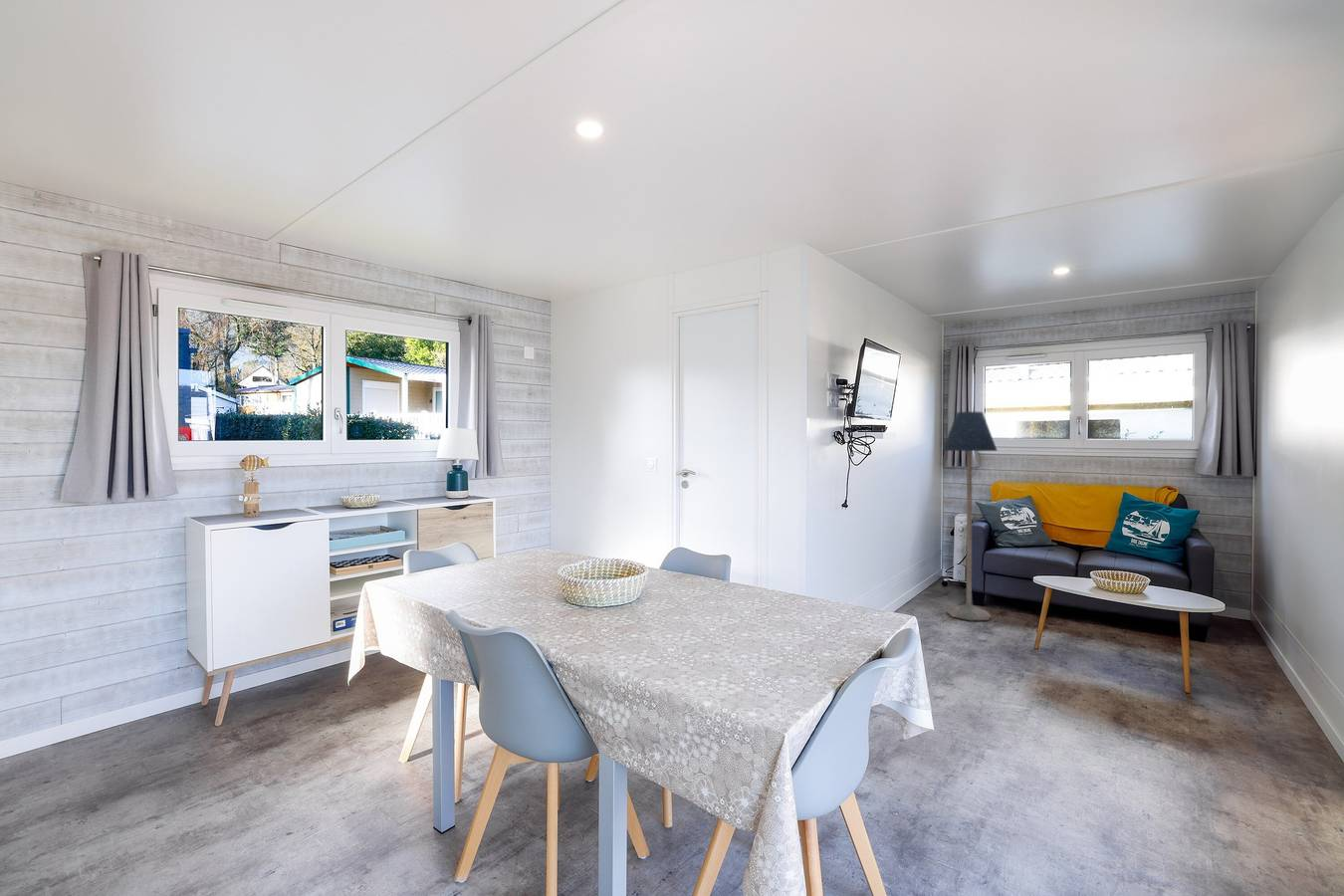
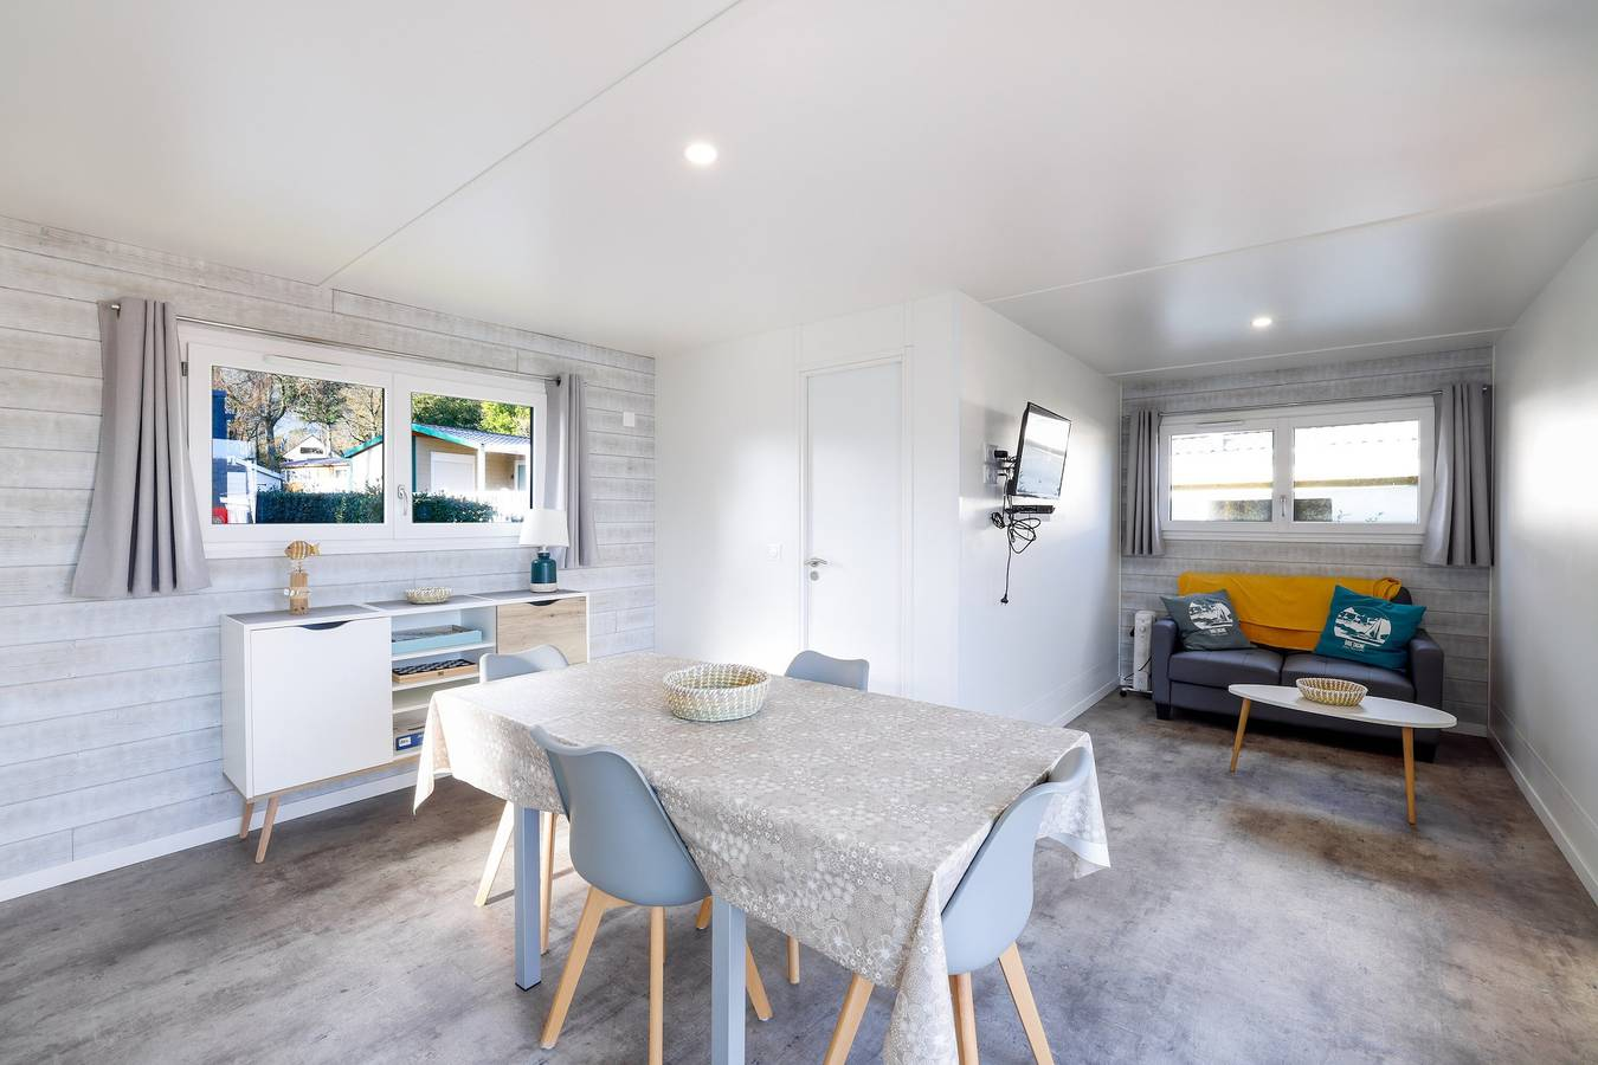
- floor lamp [941,410,999,621]
